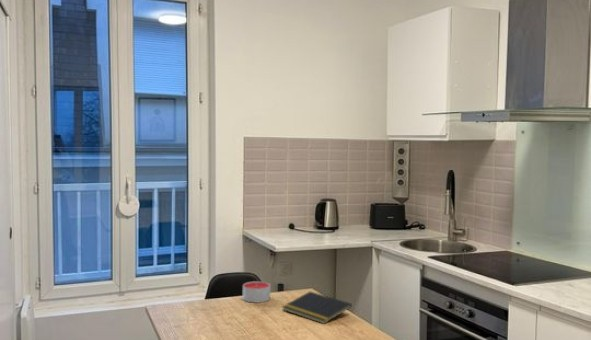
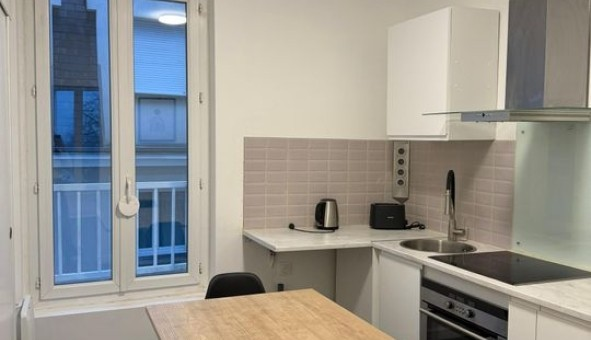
- candle [242,280,271,303]
- notepad [281,291,353,325]
